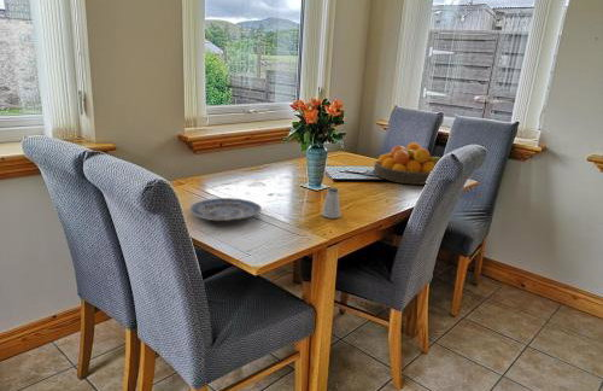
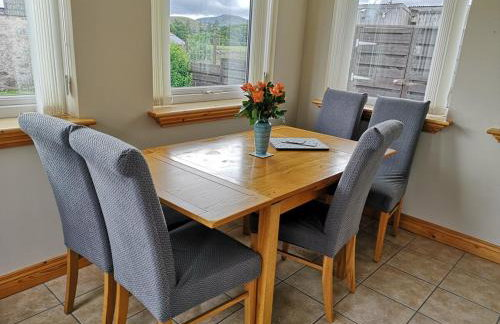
- plate [188,197,263,222]
- saltshaker [321,186,343,220]
- fruit bowl [373,141,441,186]
